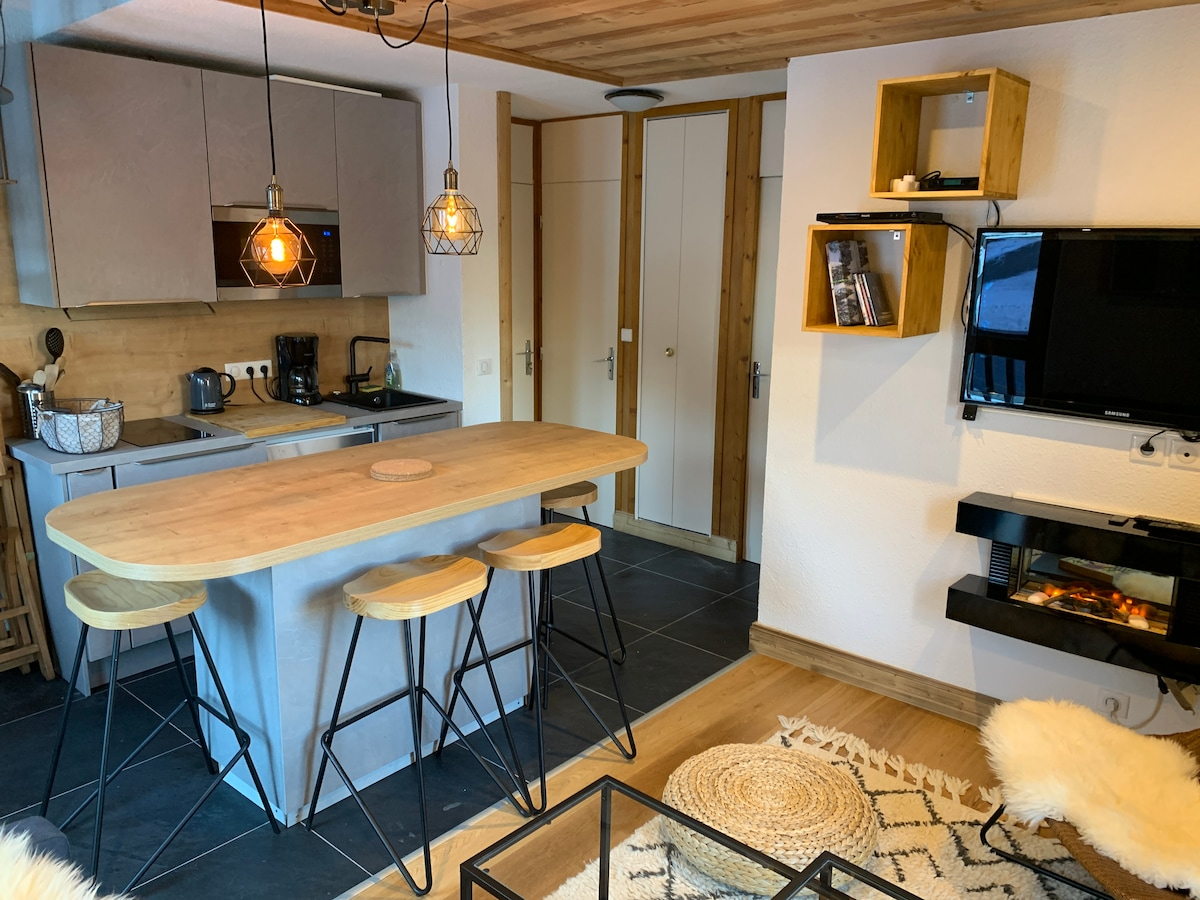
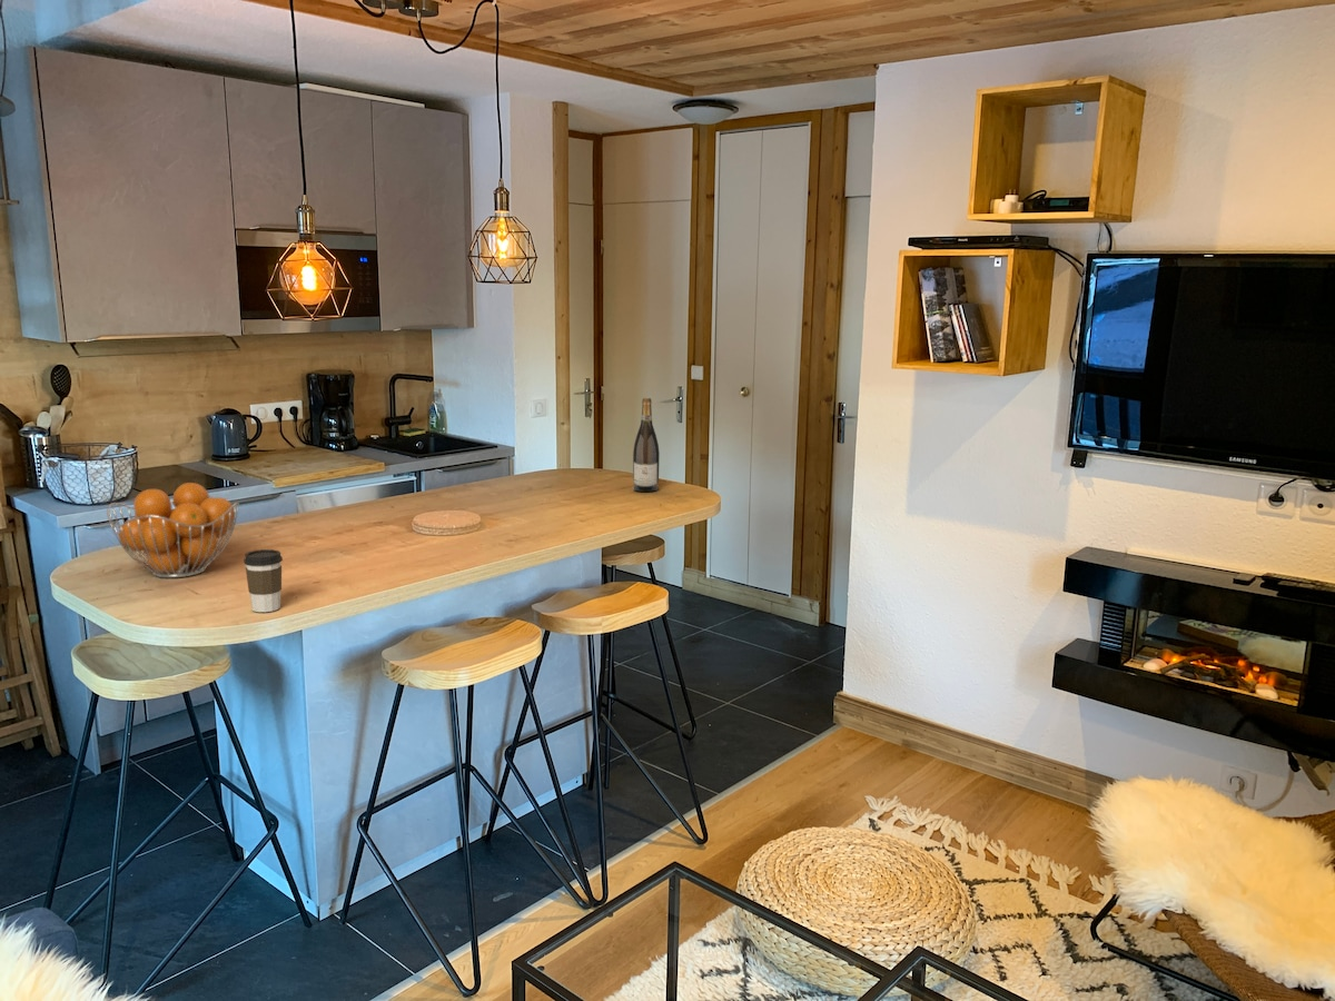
+ coffee cup [243,548,284,613]
+ wine bottle [632,397,661,493]
+ fruit basket [106,482,240,578]
